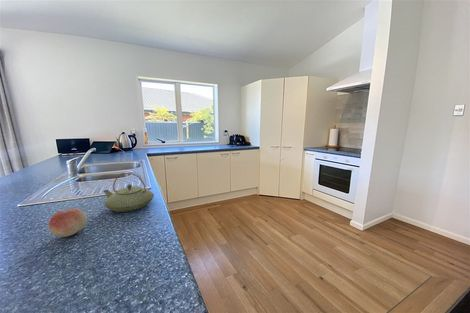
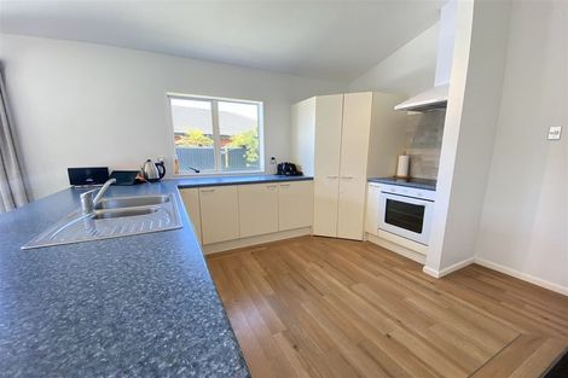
- fruit [48,208,88,238]
- teapot [102,172,155,213]
